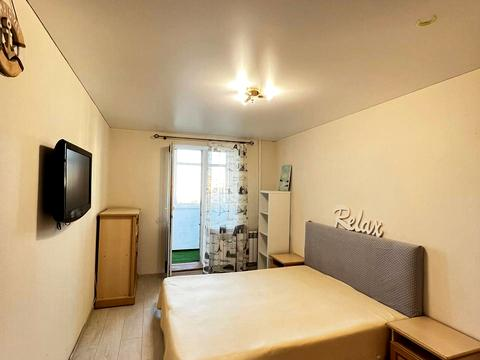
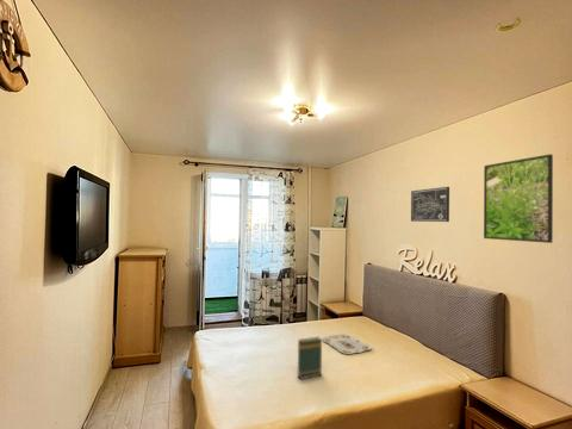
+ book [297,336,323,380]
+ wall art [410,186,450,223]
+ serving tray [322,332,373,355]
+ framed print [483,153,554,244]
